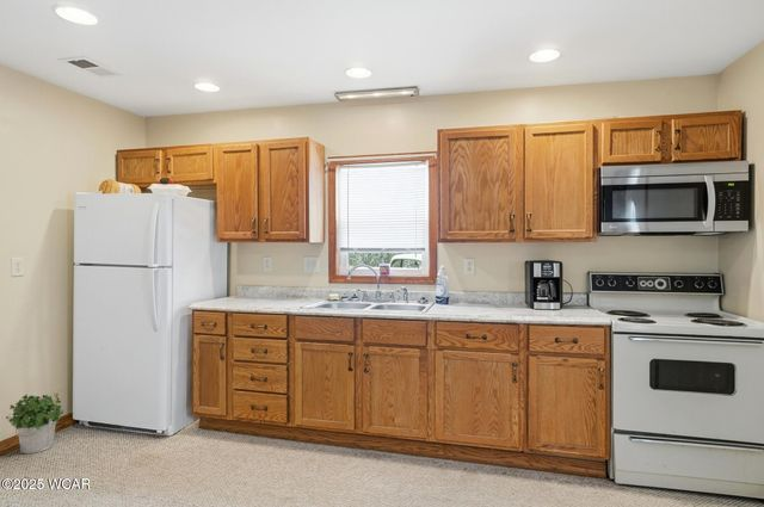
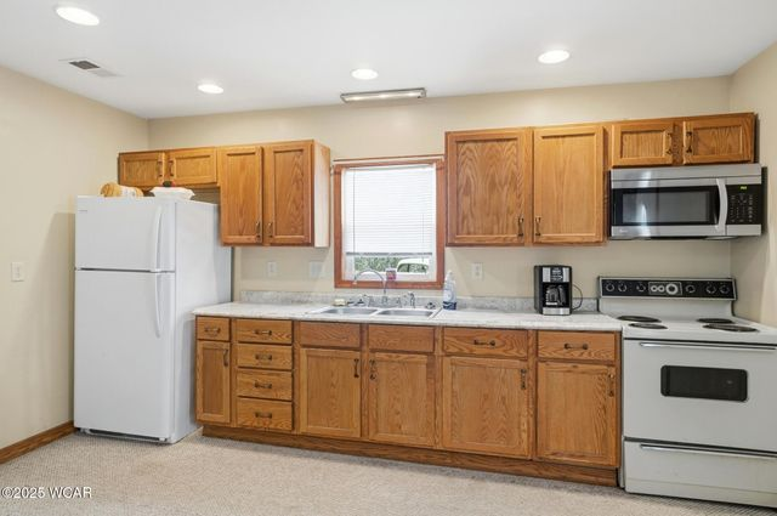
- potted plant [5,392,64,455]
